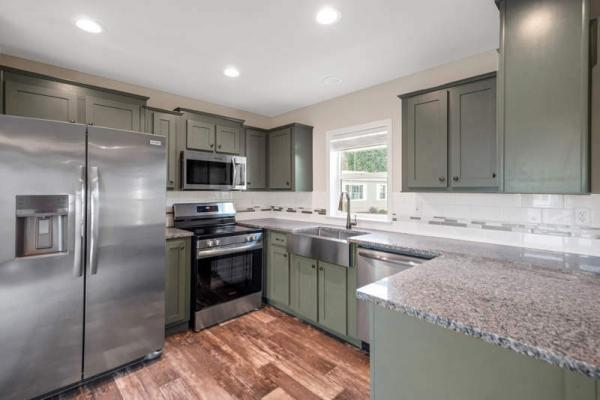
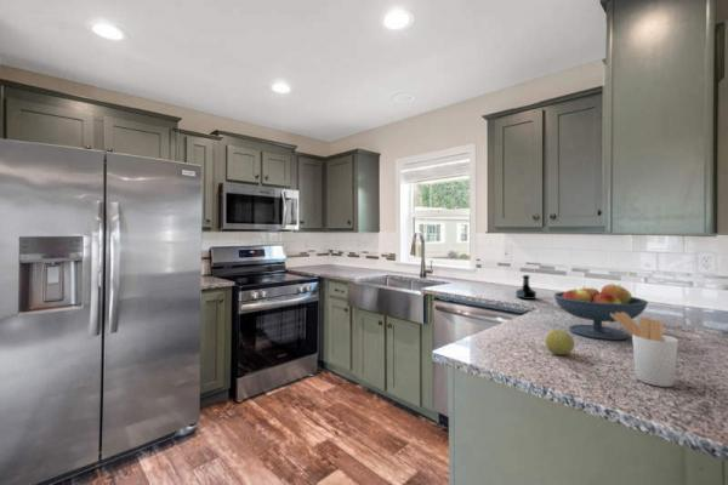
+ fruit bowl [552,283,649,341]
+ apple [545,329,575,356]
+ tequila bottle [514,274,538,301]
+ utensil holder [610,312,679,388]
